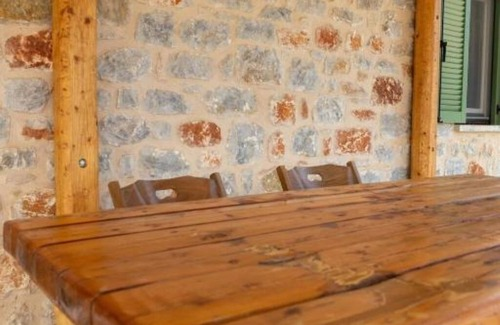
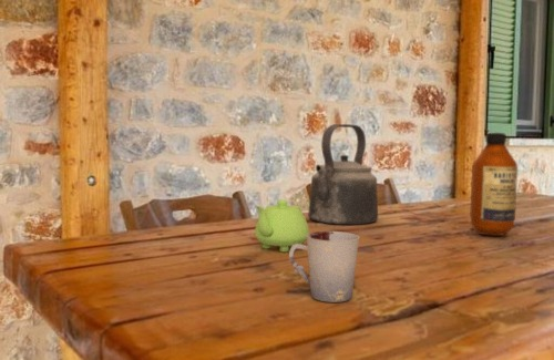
+ bottle [469,132,519,237]
+ cup [288,230,360,304]
+ kettle [307,123,379,226]
+ teapot [254,199,310,253]
